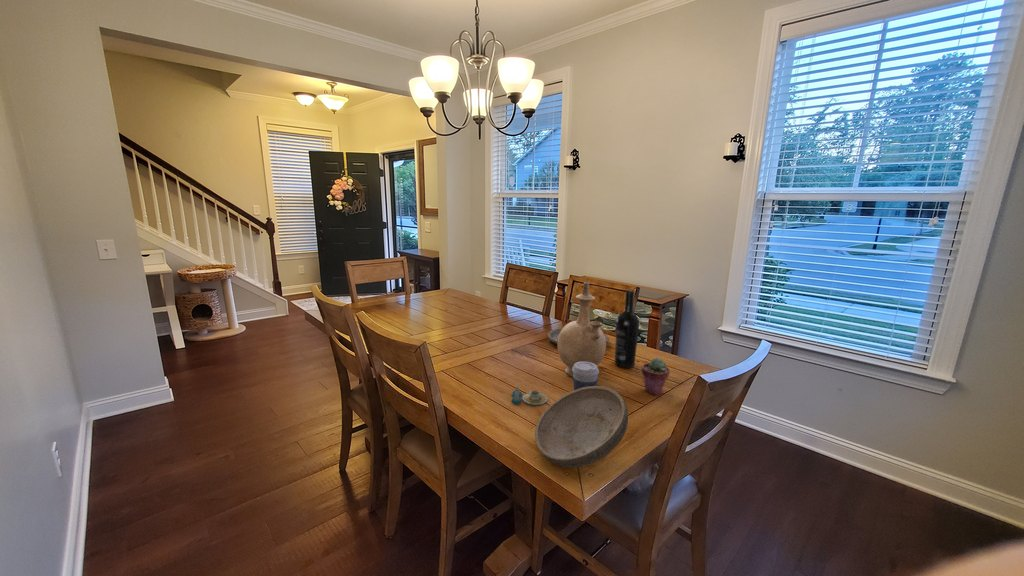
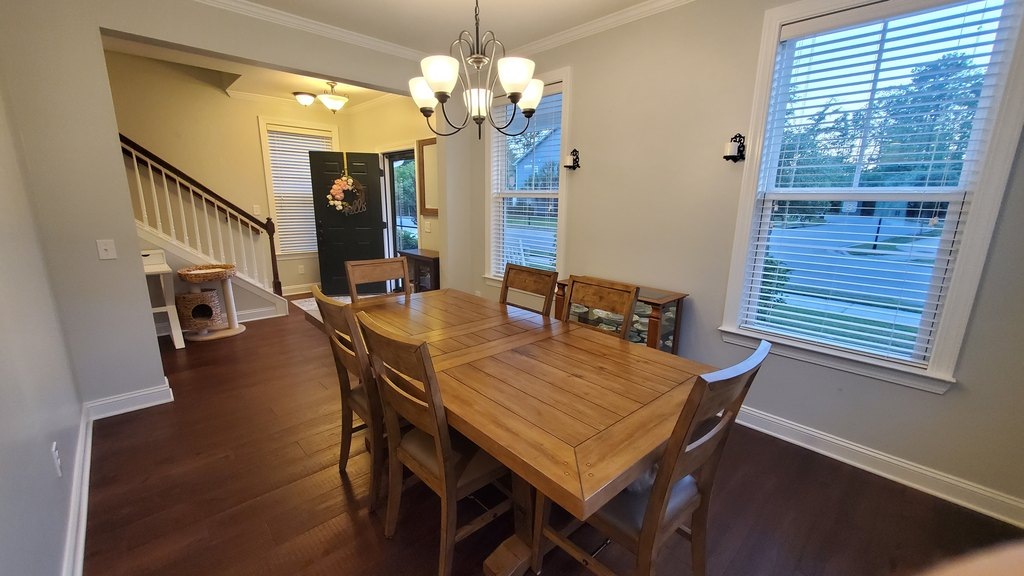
- potted succulent [641,357,671,396]
- coffee cup [572,362,600,391]
- bowl [534,385,629,469]
- salt and pepper shaker set [510,385,549,406]
- wine bottle [614,289,640,369]
- plate [547,327,609,345]
- vase [557,281,607,377]
